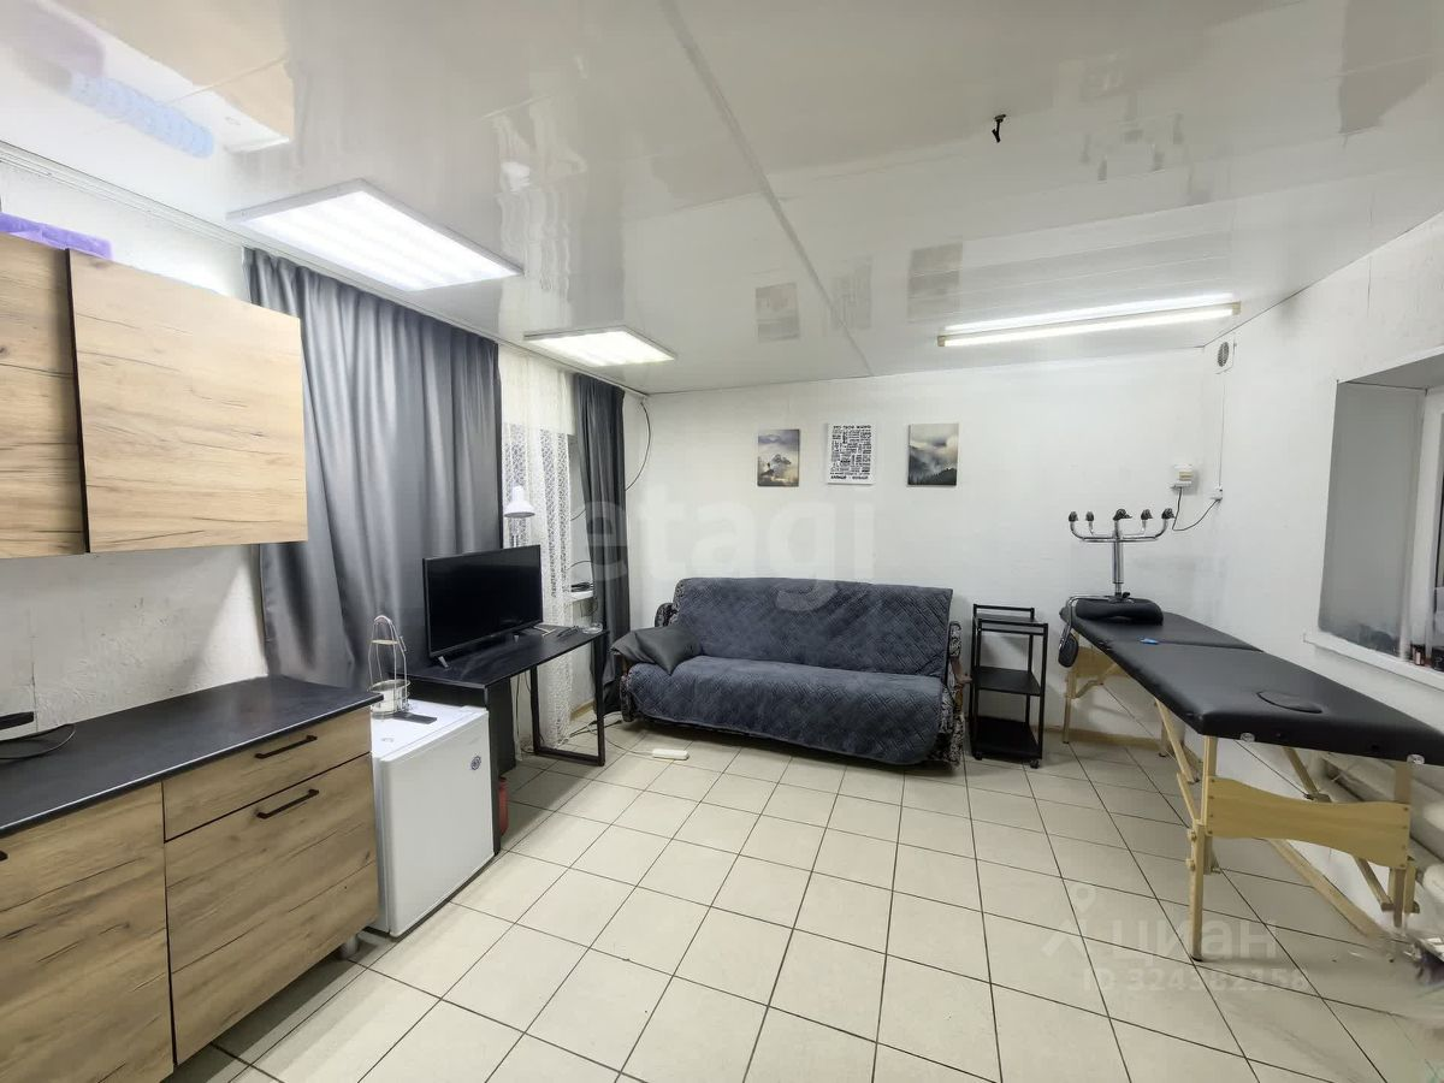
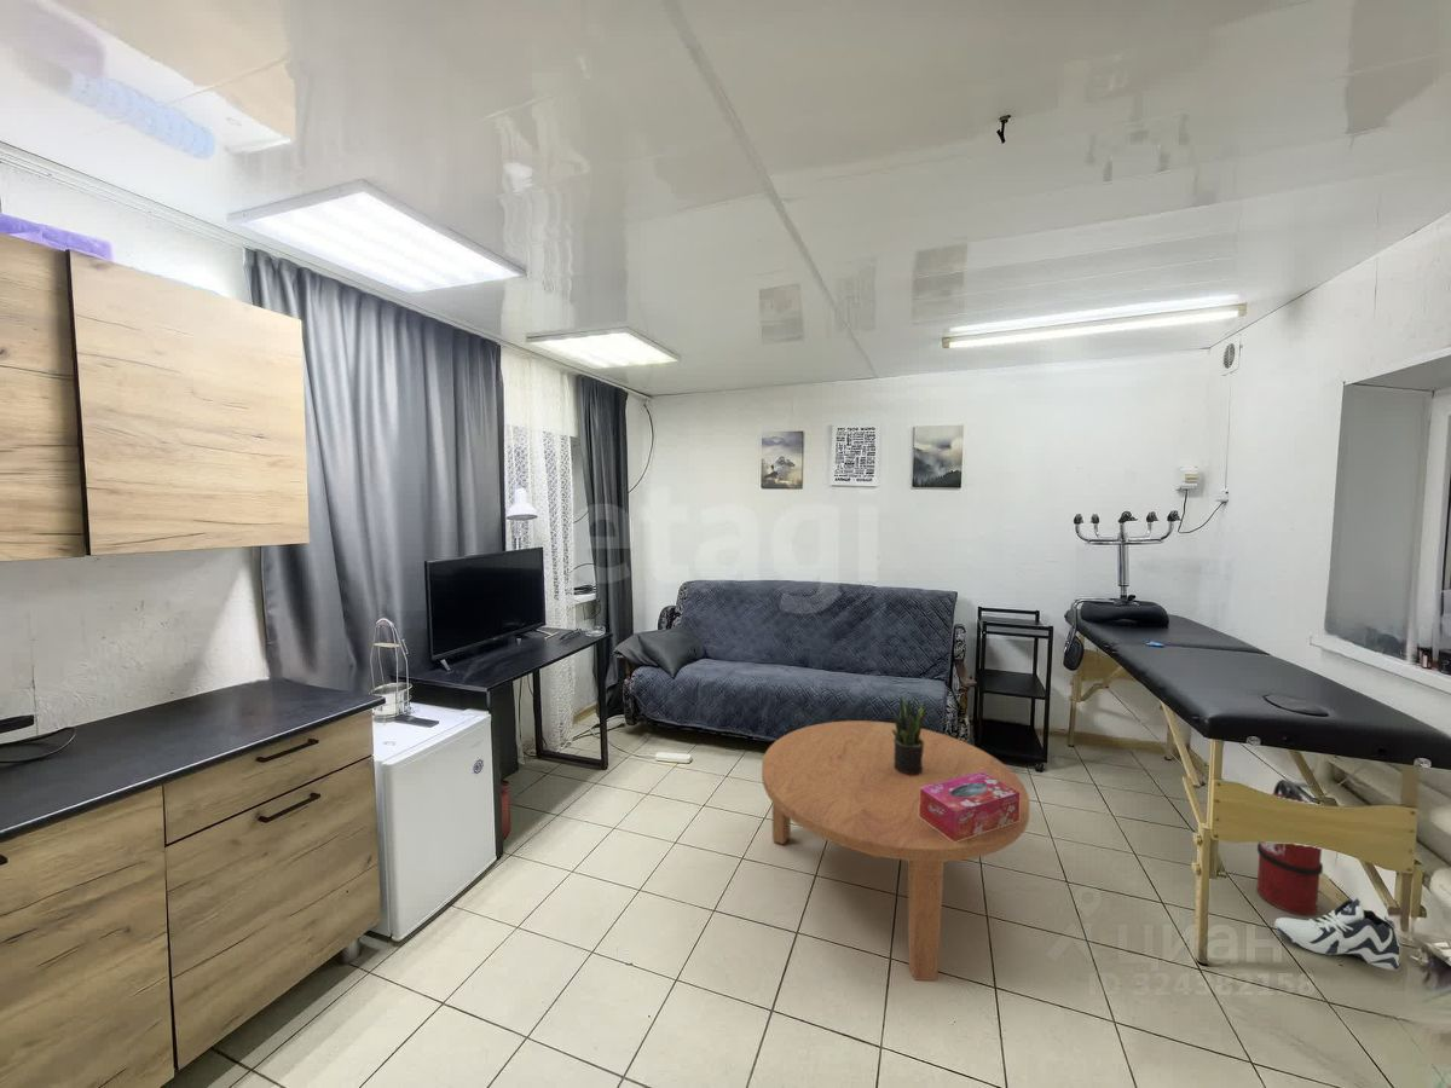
+ fire extinguisher [1255,779,1324,918]
+ potted plant [892,694,927,776]
+ sneaker [1273,897,1401,972]
+ tissue box [919,771,1021,841]
+ coffee table [761,719,1031,982]
